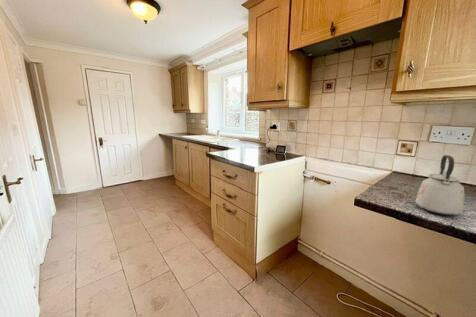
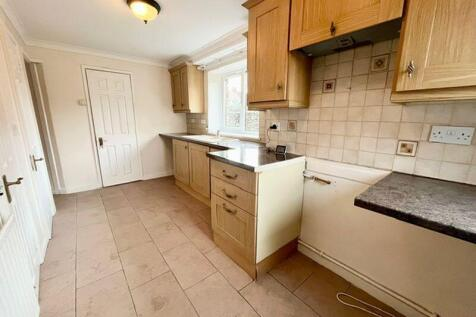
- kettle [415,154,465,217]
